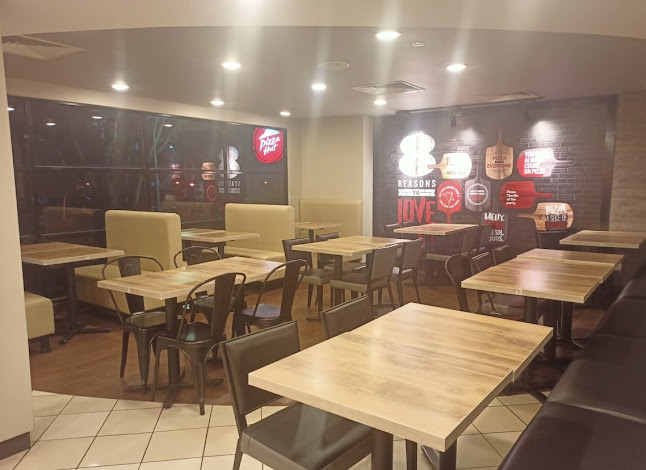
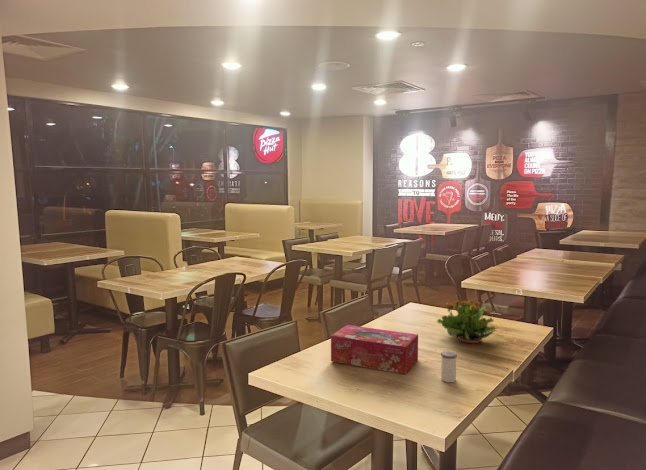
+ potted flower [436,299,500,344]
+ salt shaker [440,350,458,383]
+ tissue box [330,324,419,375]
